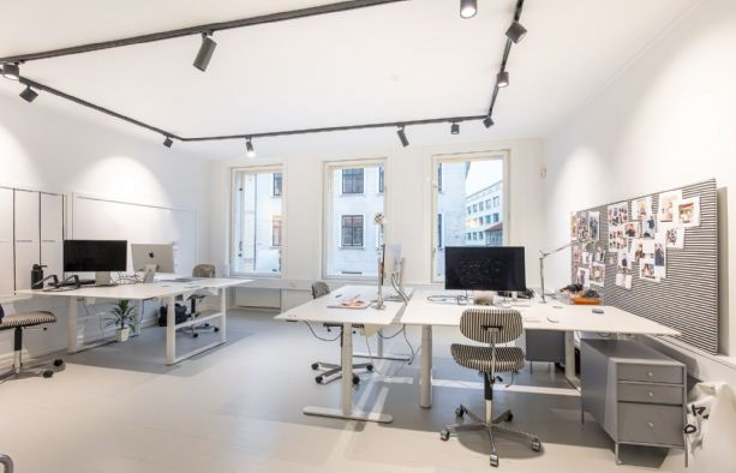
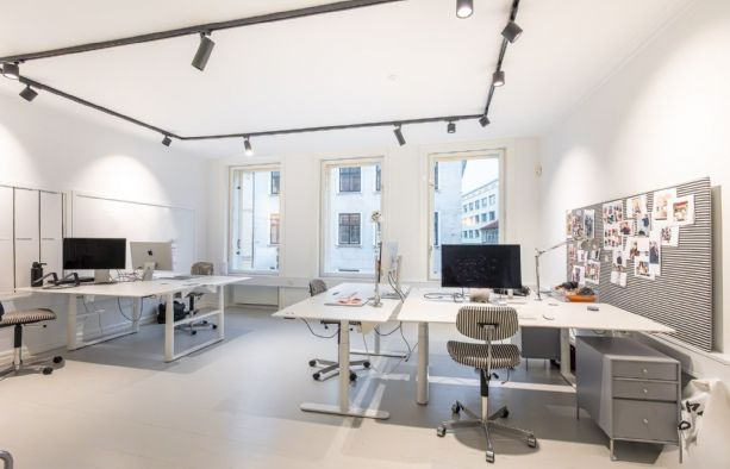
- indoor plant [101,299,139,342]
